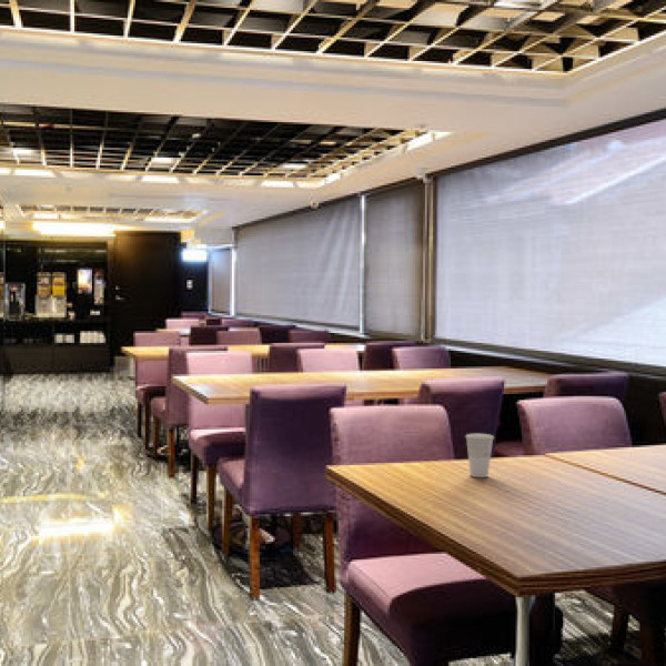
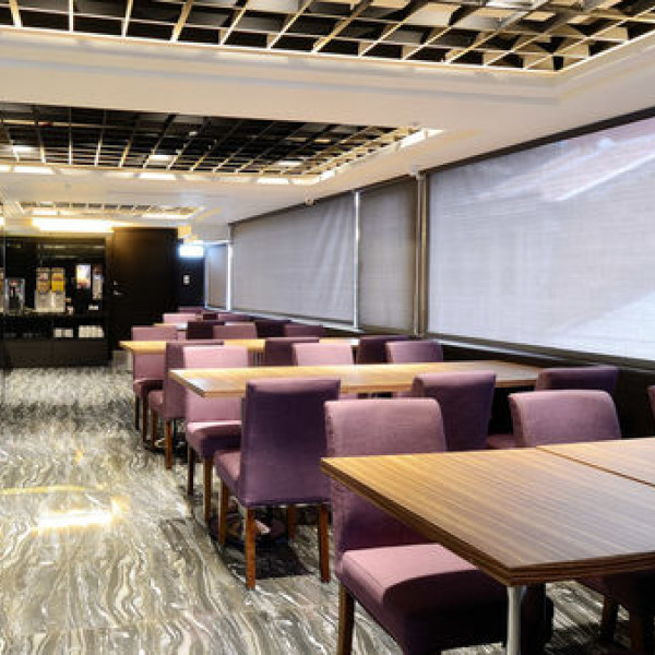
- cup [464,433,495,478]
